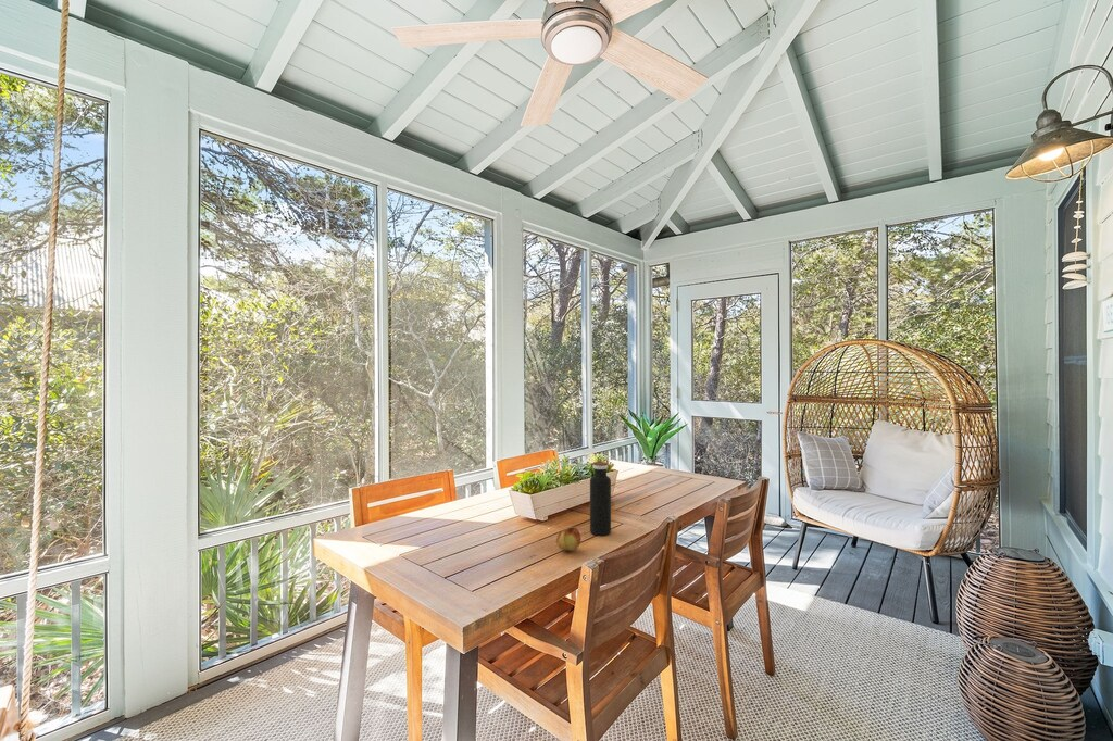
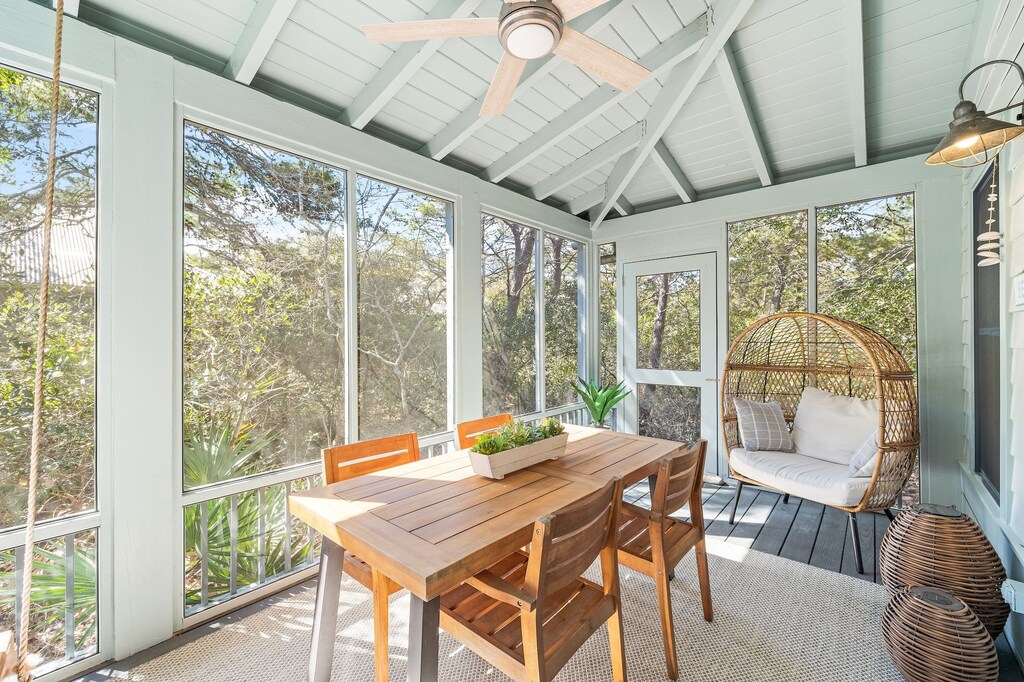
- fruit [555,526,581,552]
- water bottle [589,461,612,537]
